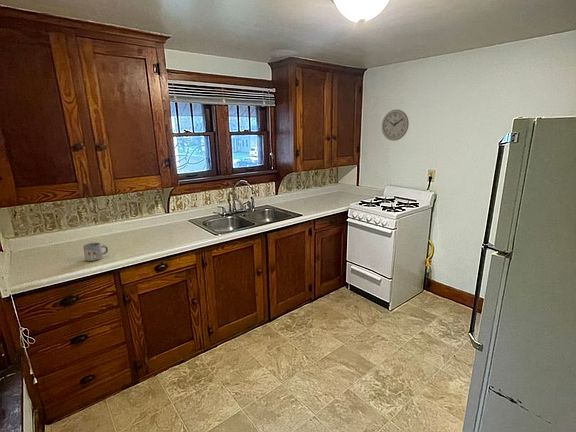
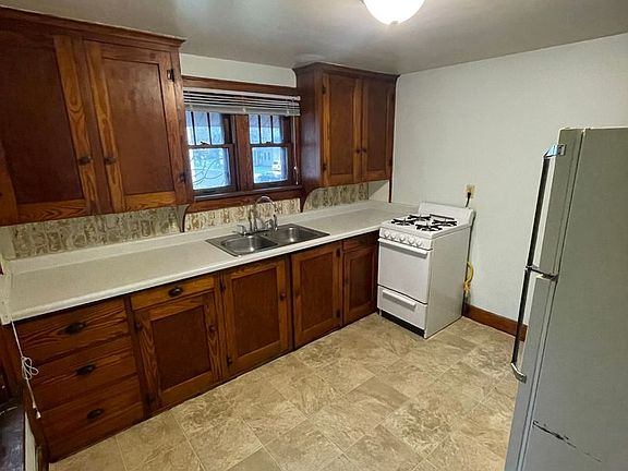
- wall clock [381,109,410,142]
- mug [82,242,109,262]
